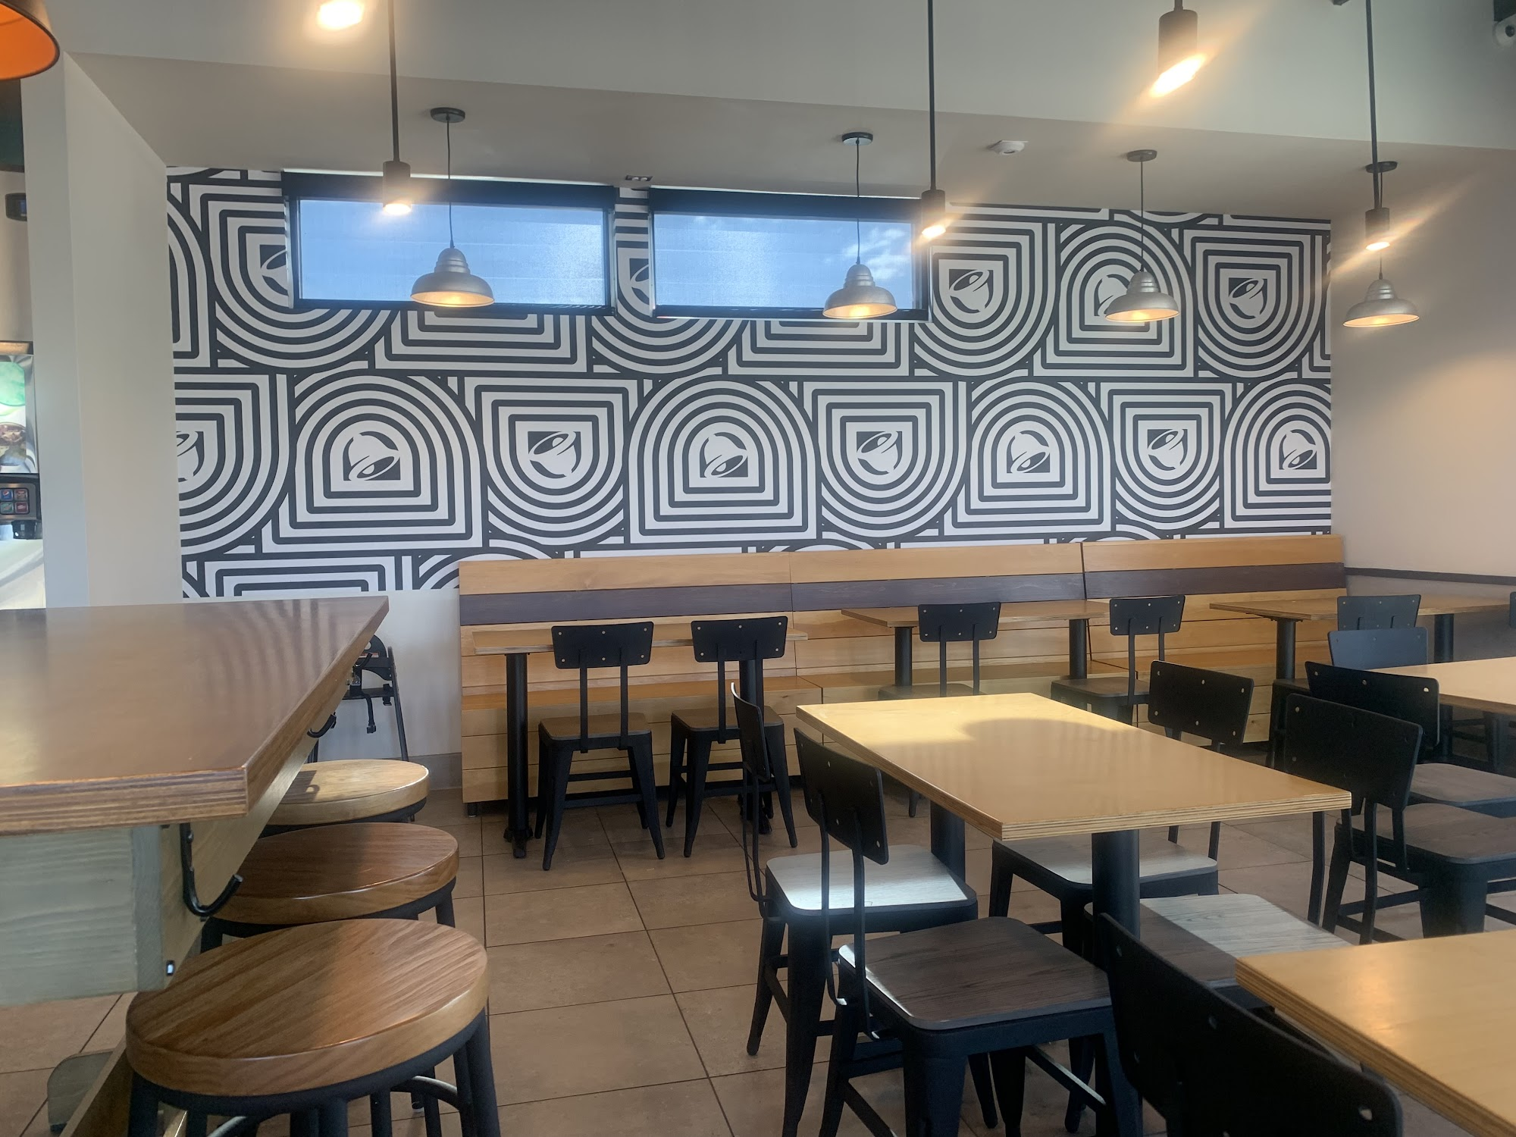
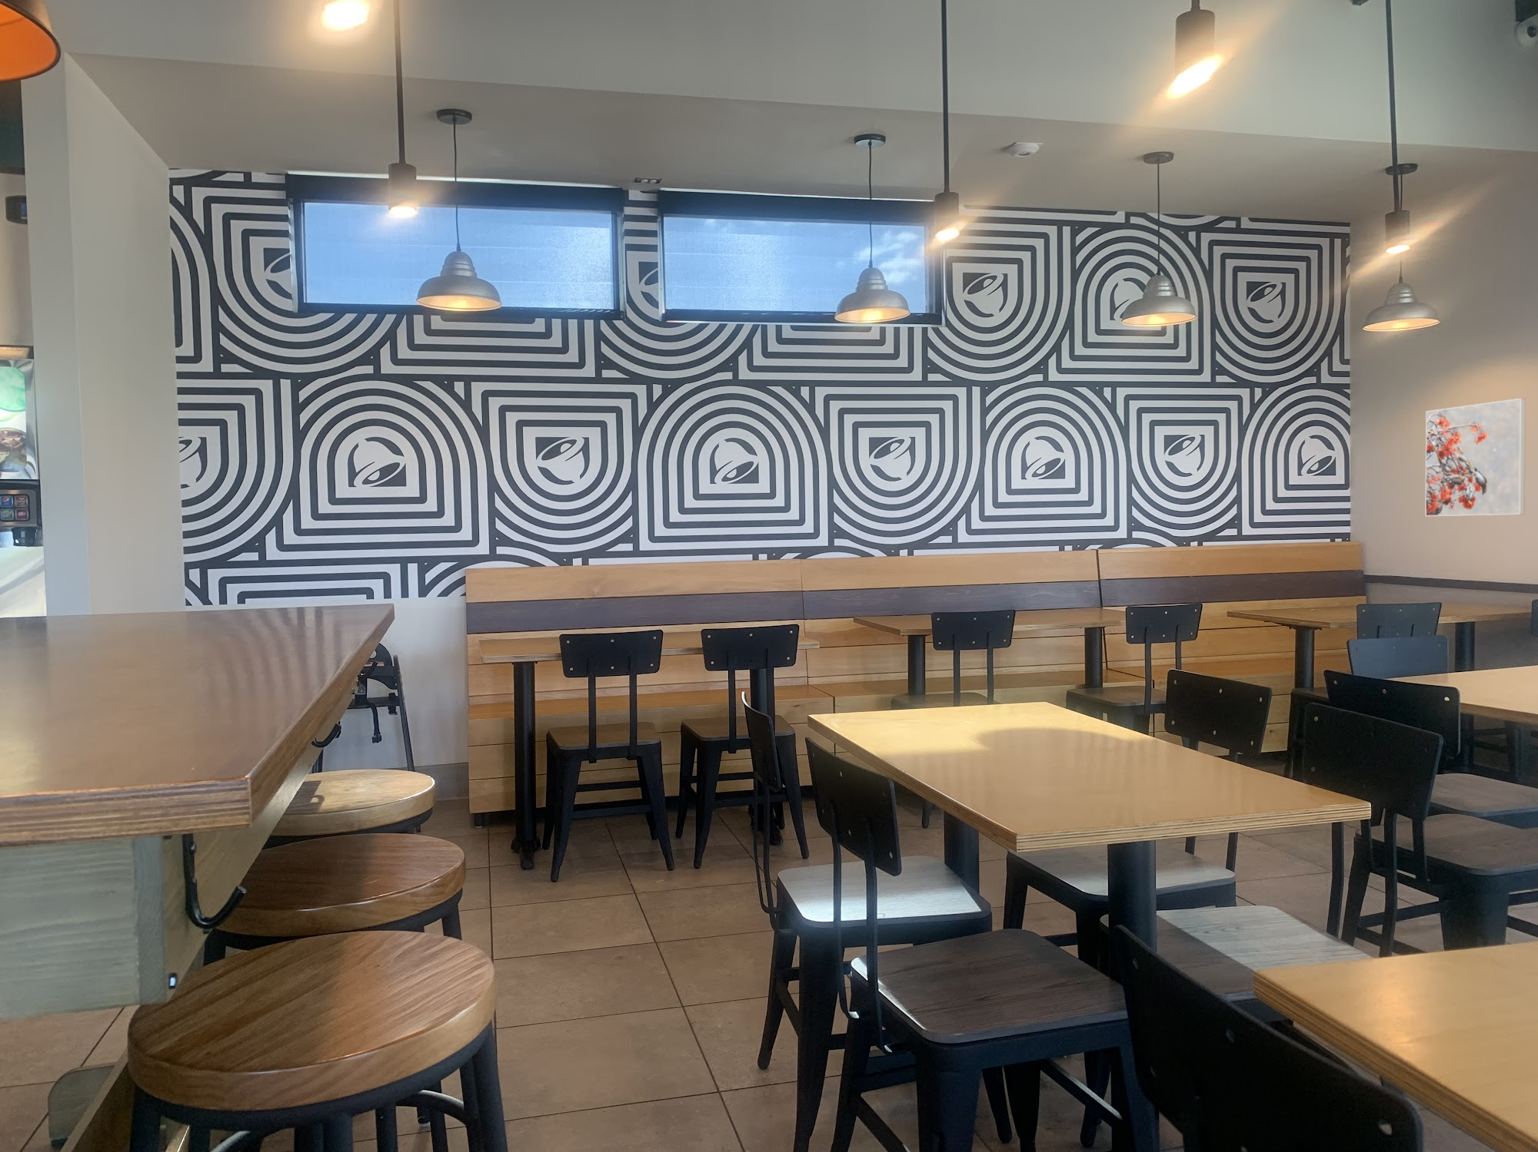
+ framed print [1425,398,1526,517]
